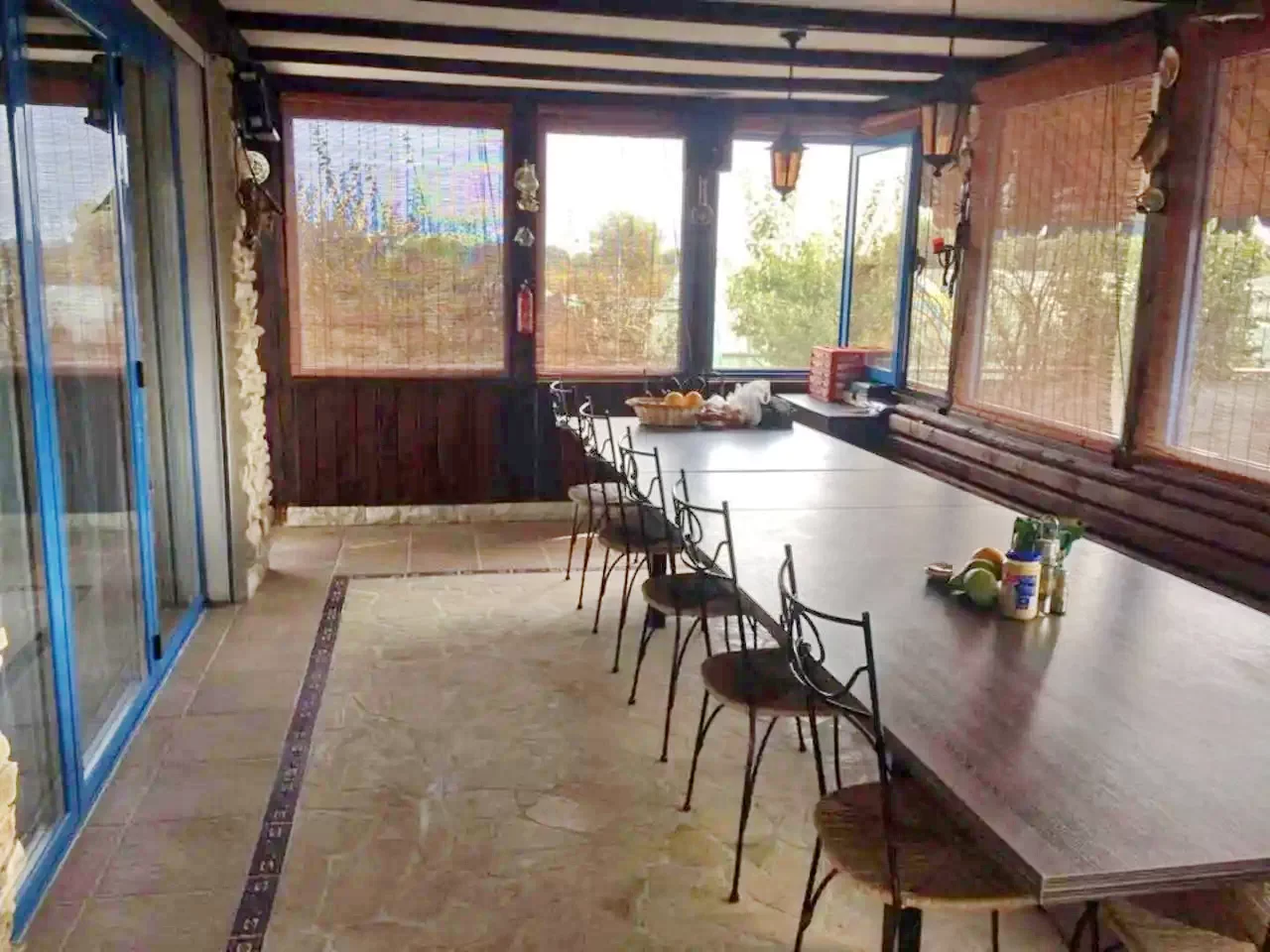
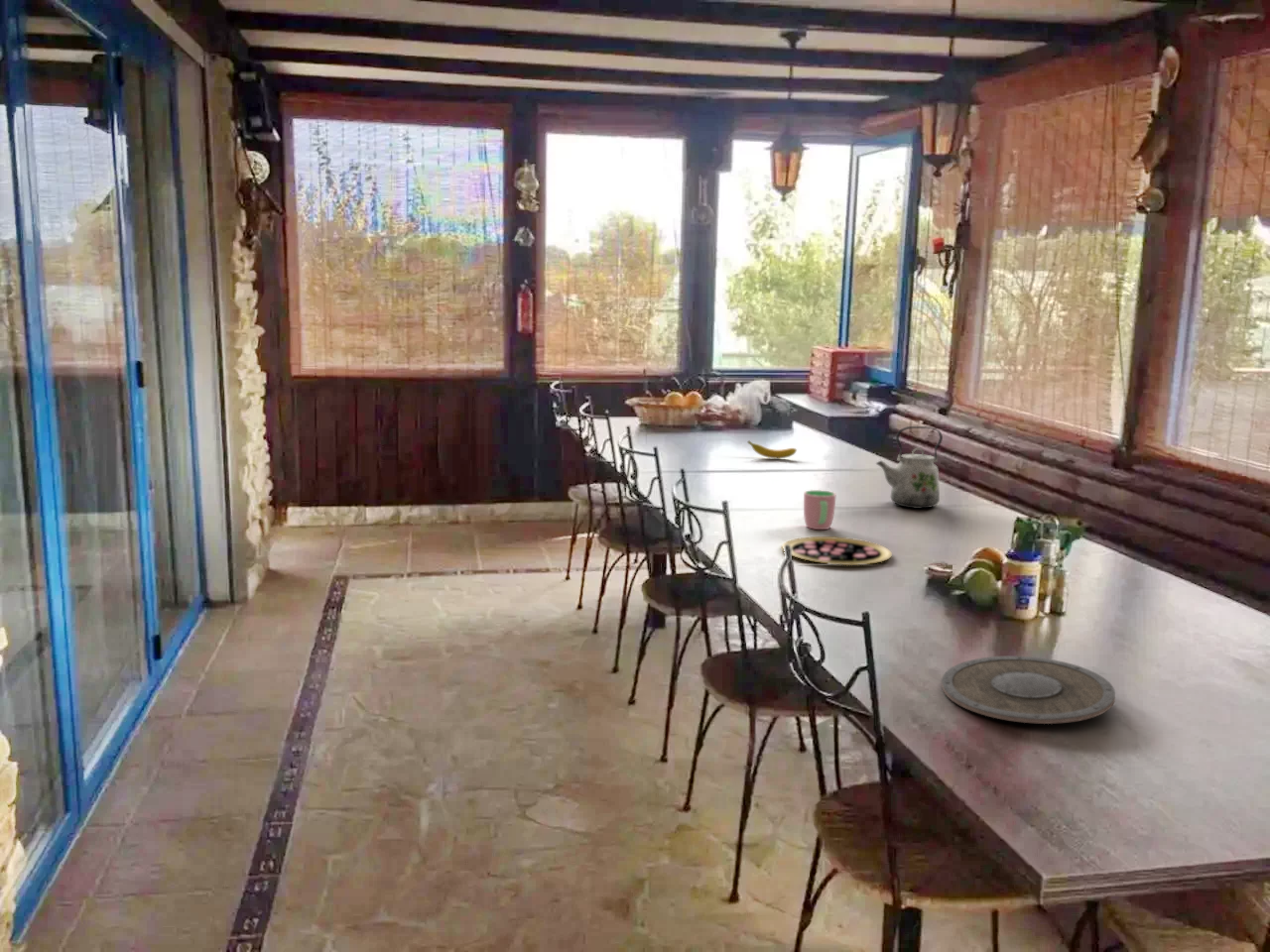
+ pizza [781,535,893,566]
+ kettle [875,425,944,510]
+ cup [803,489,837,531]
+ banana [746,439,798,459]
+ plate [941,654,1116,725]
